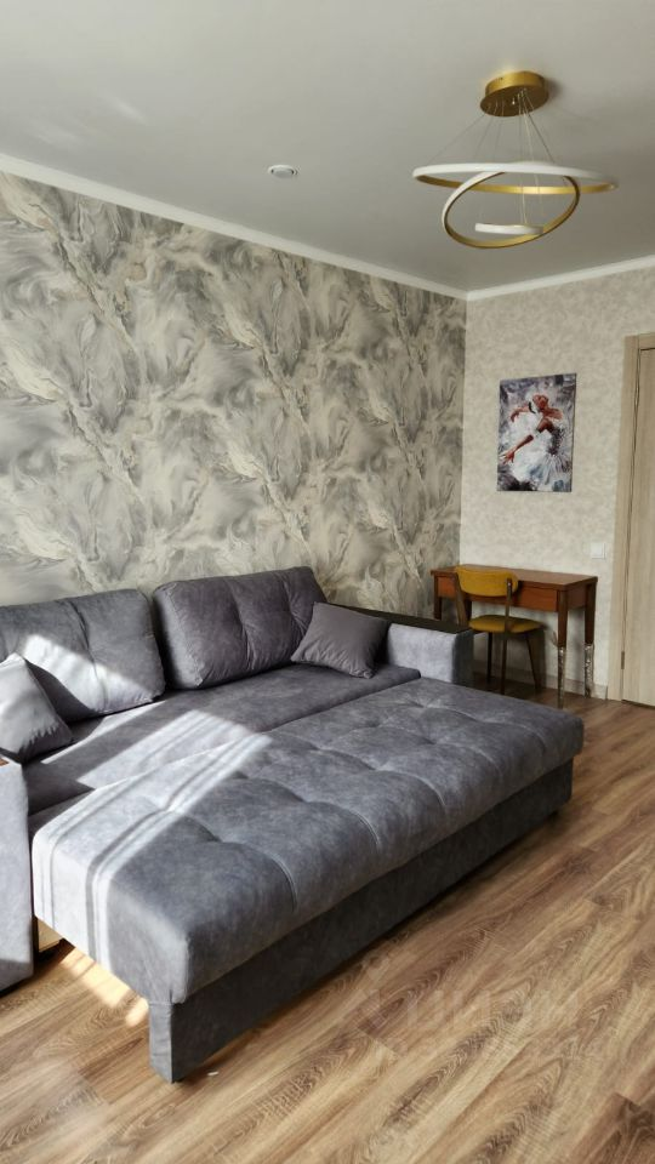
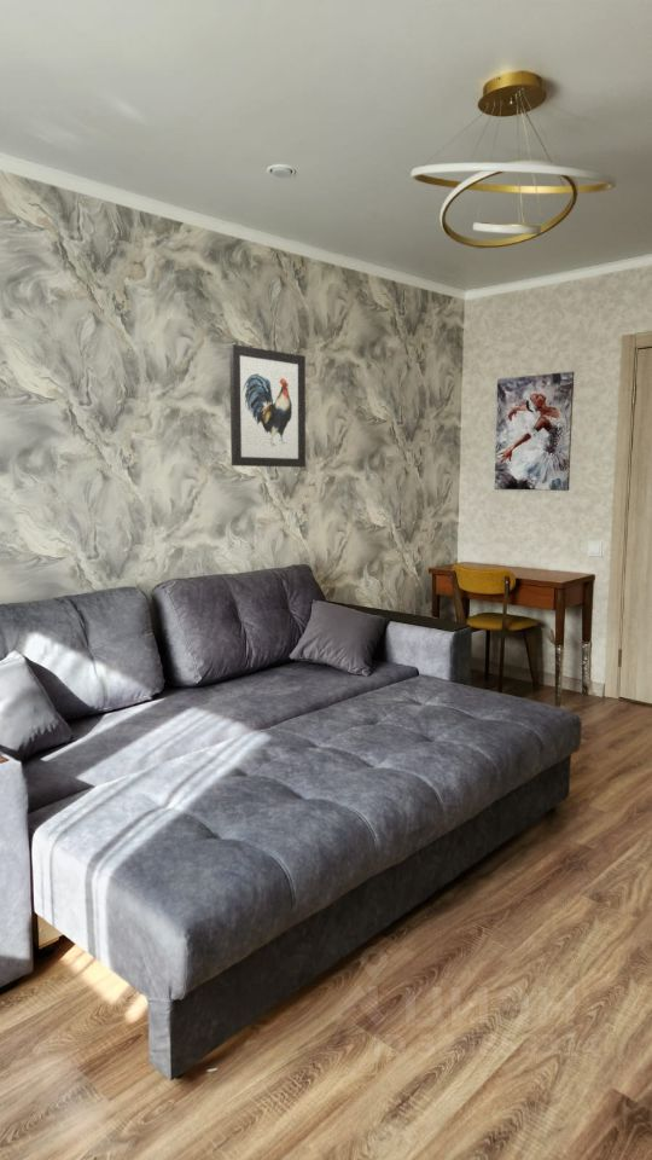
+ wall art [228,343,307,469]
